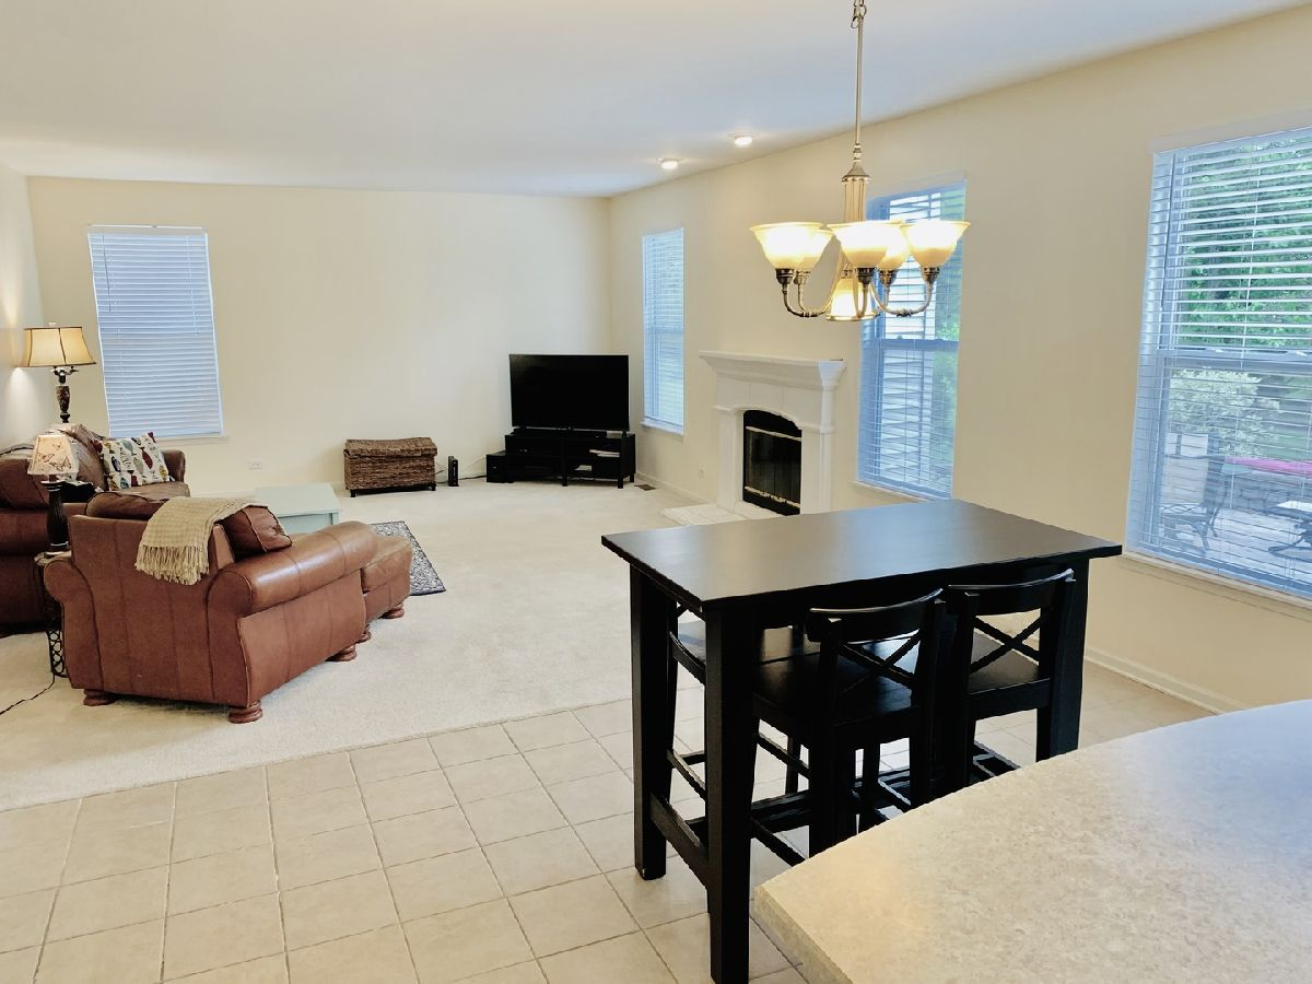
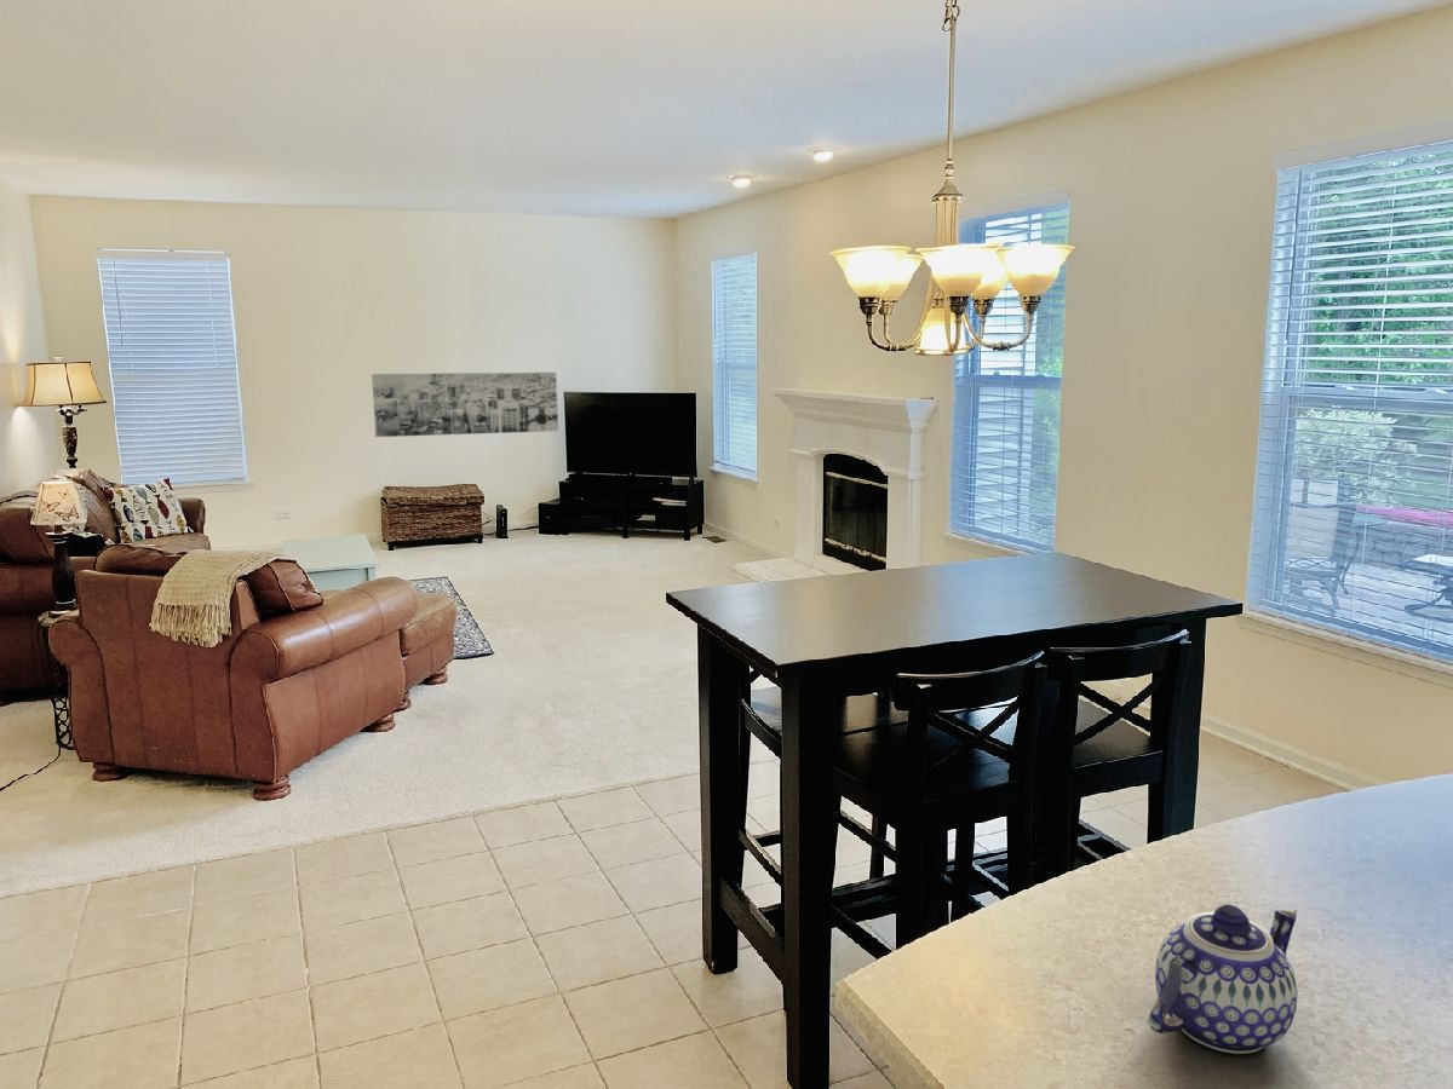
+ wall art [371,371,559,438]
+ teapot [1148,904,1299,1055]
